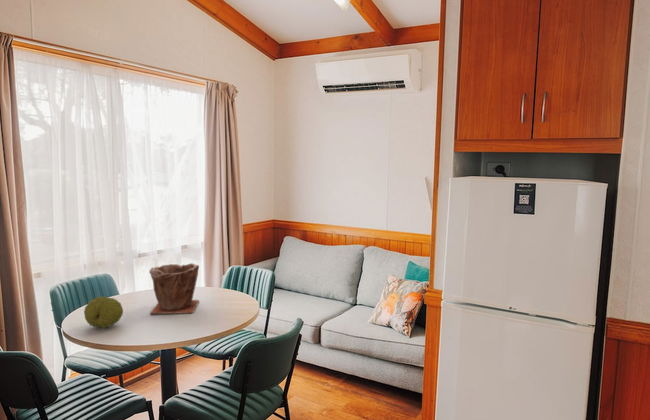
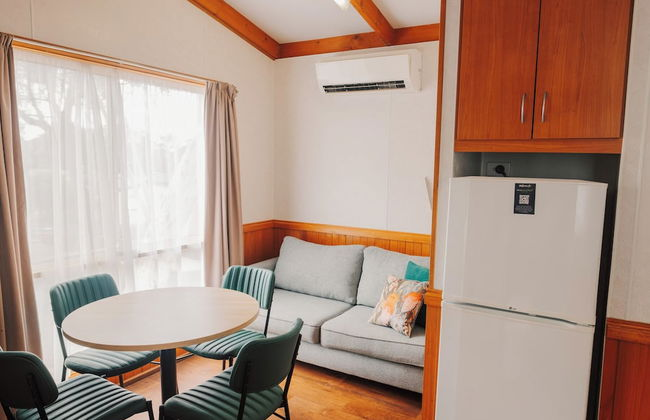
- fruit [83,295,124,329]
- plant pot [148,262,200,315]
